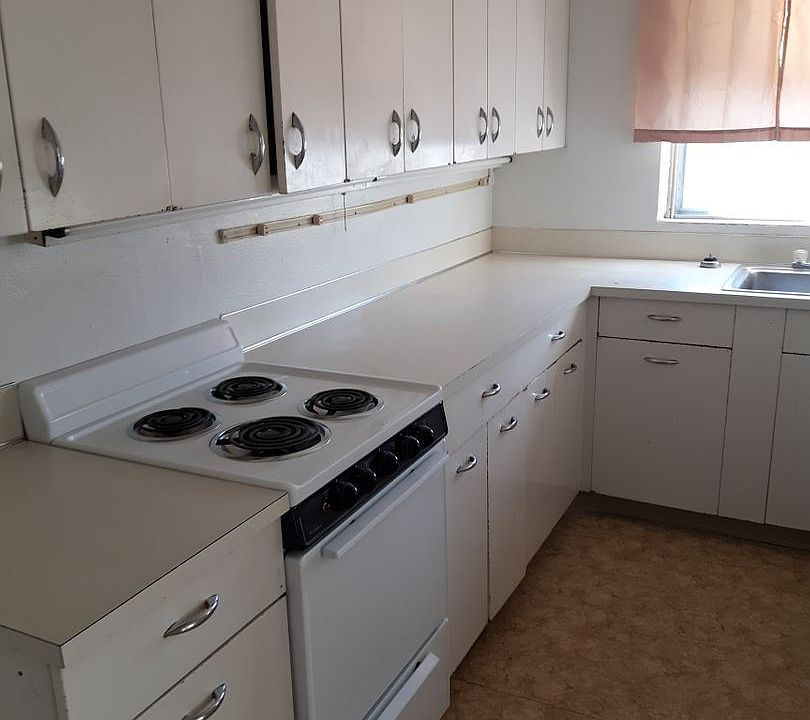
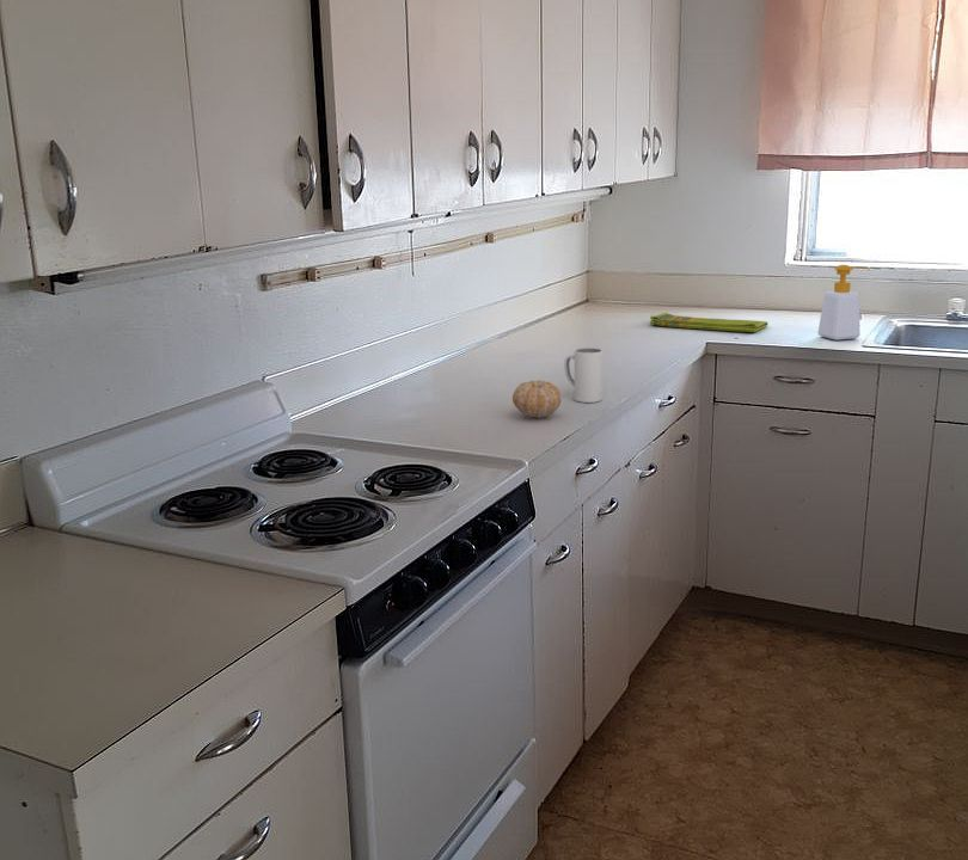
+ mug [563,346,604,404]
+ dish towel [649,312,770,333]
+ soap bottle [817,264,870,342]
+ fruit [511,379,563,419]
